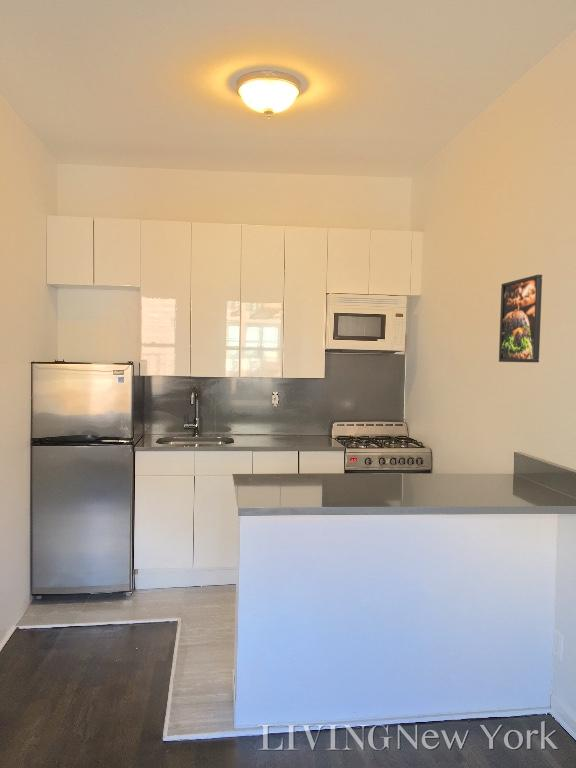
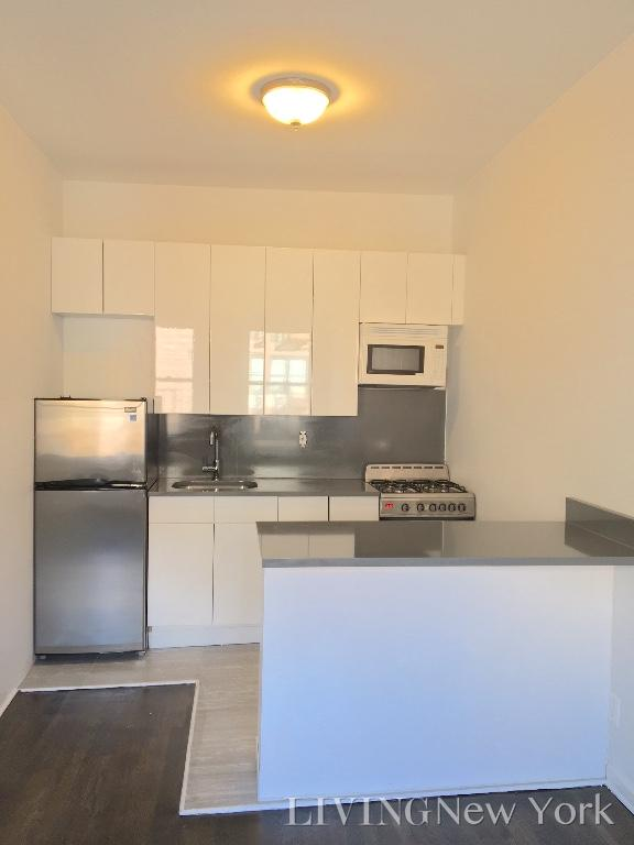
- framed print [498,274,543,363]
